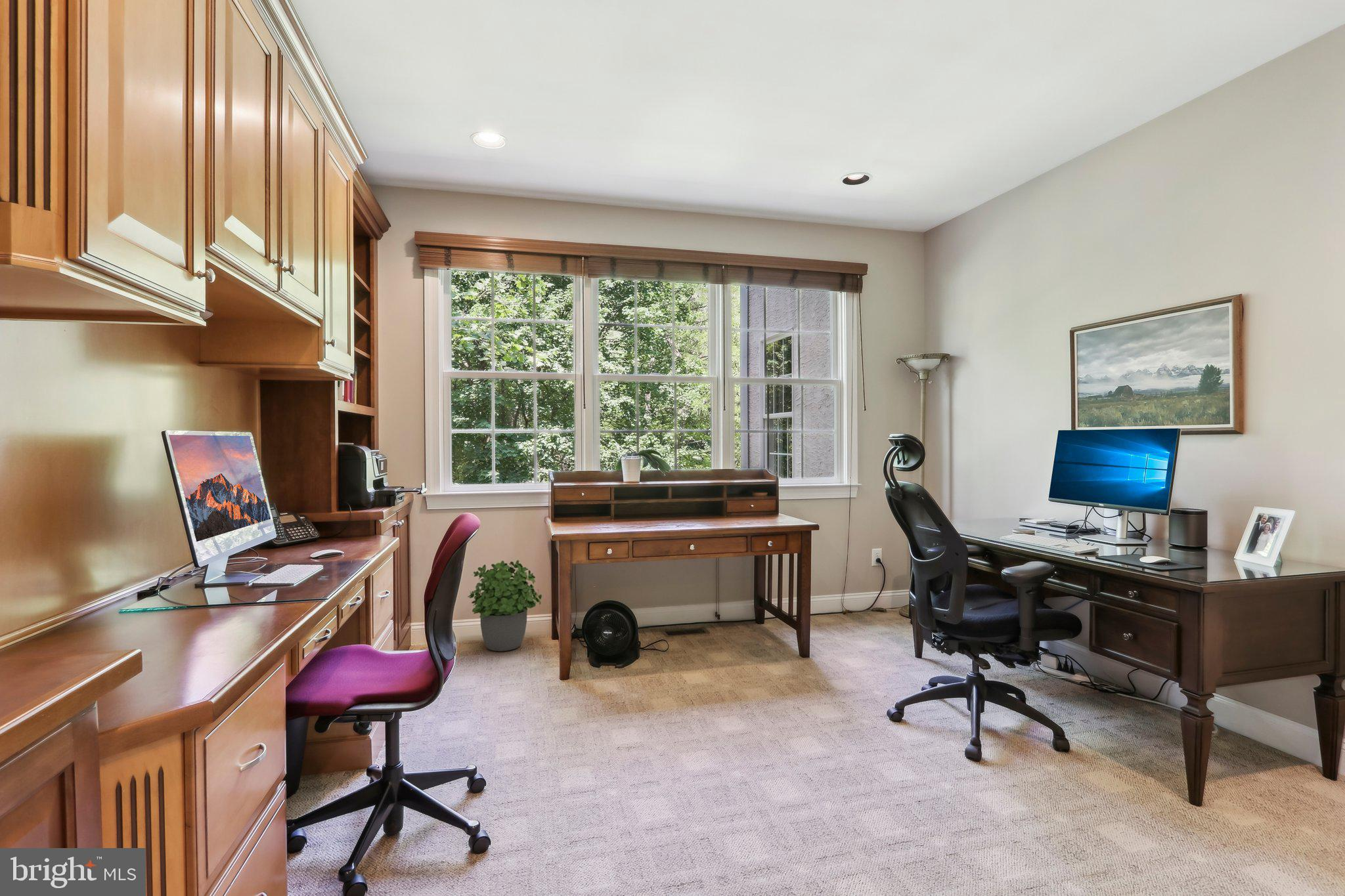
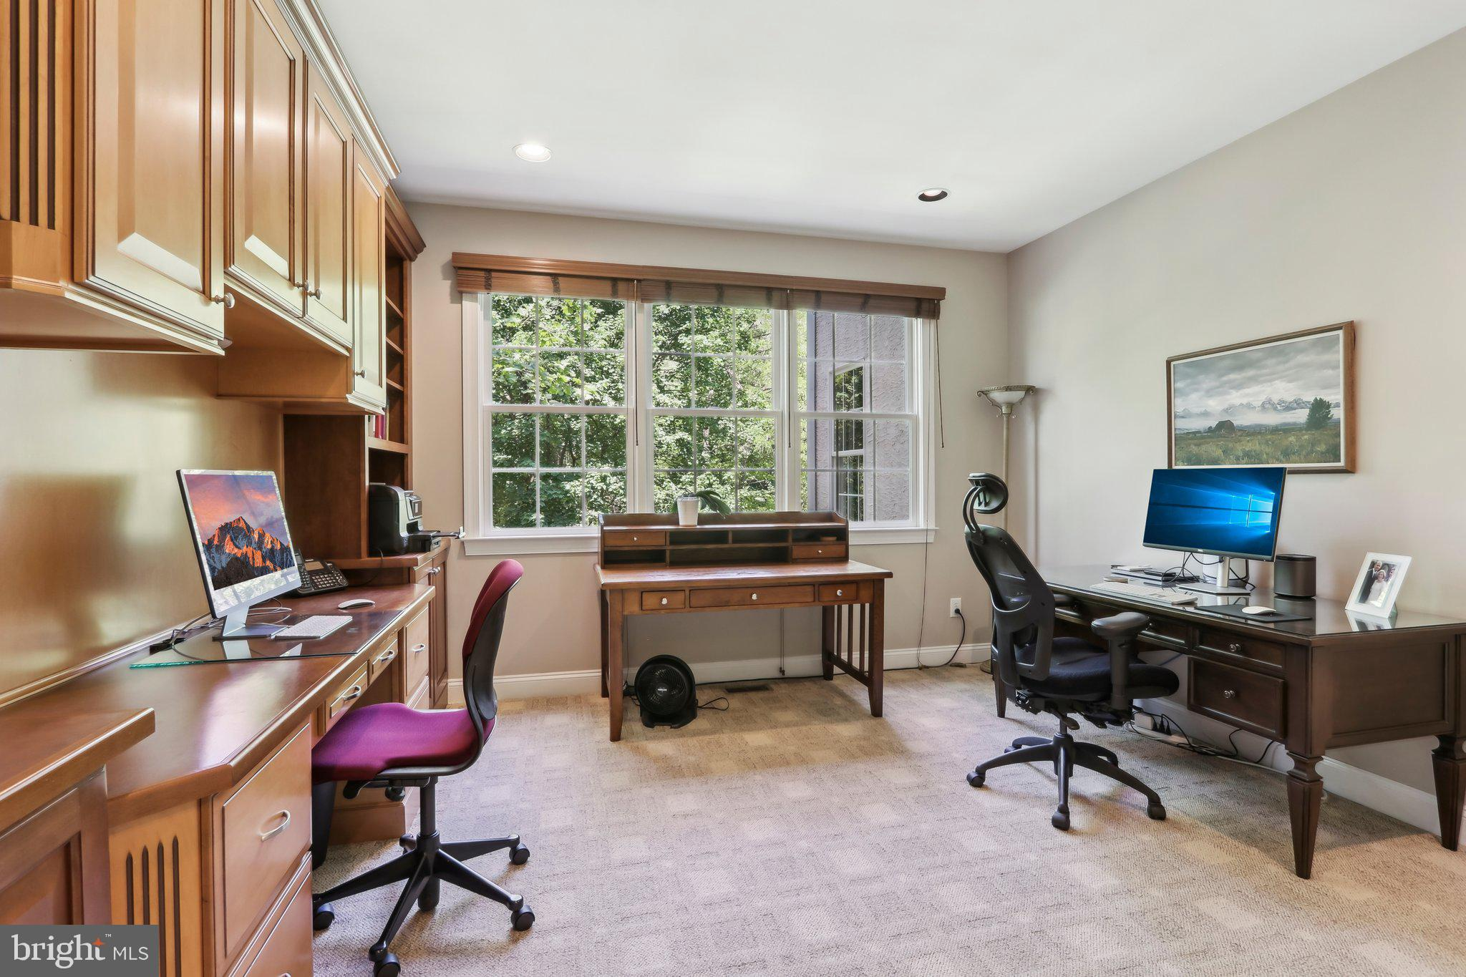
- potted plant [467,560,542,652]
